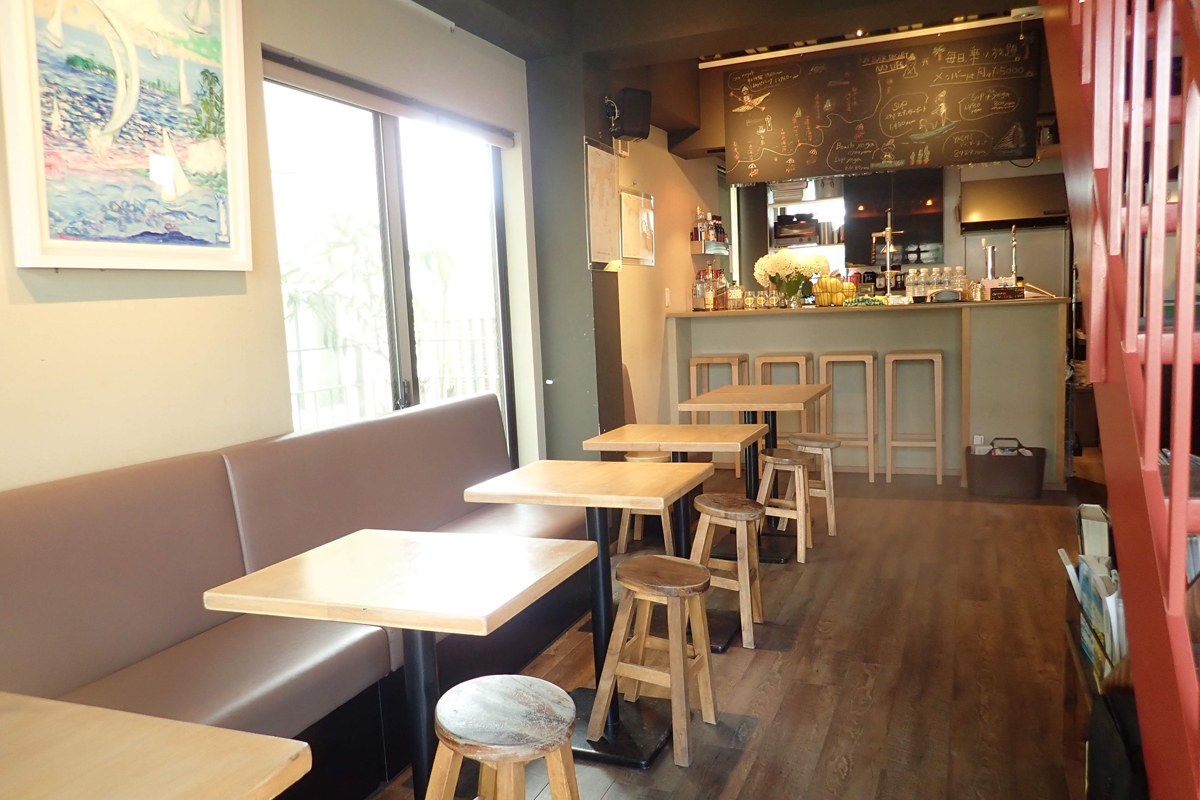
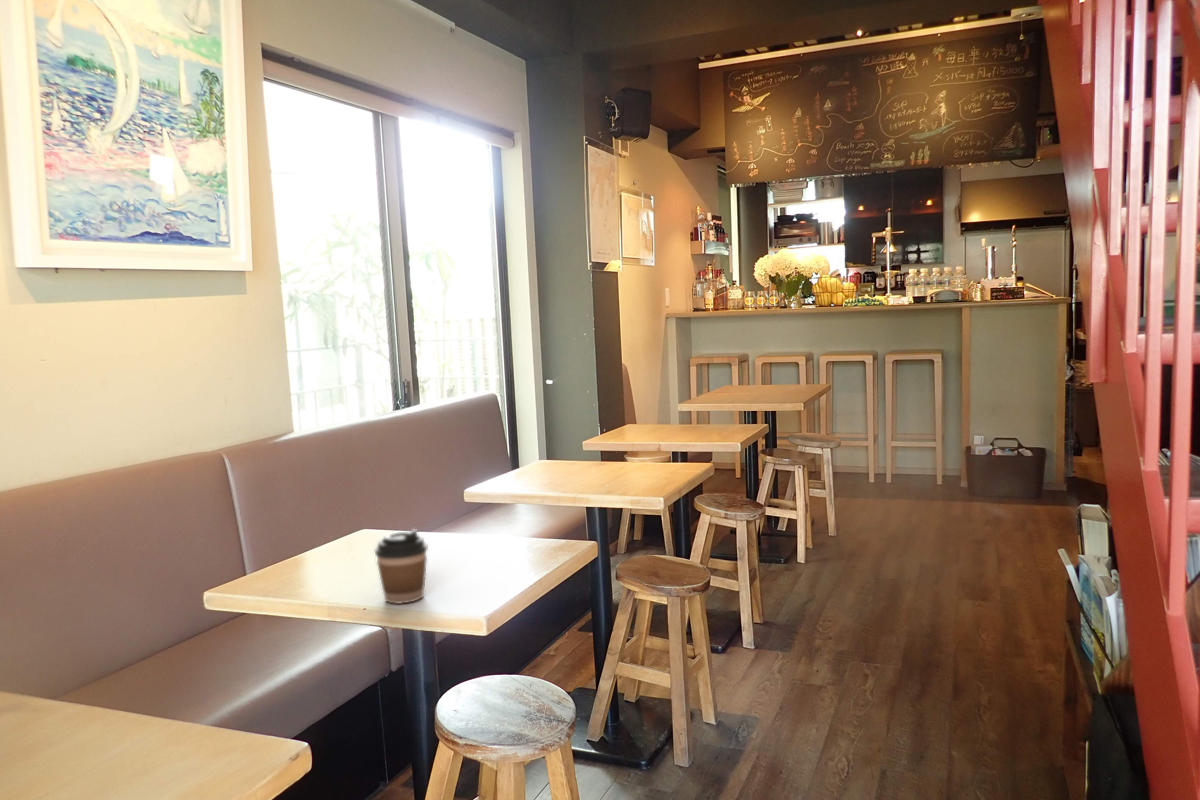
+ coffee cup [374,528,429,605]
